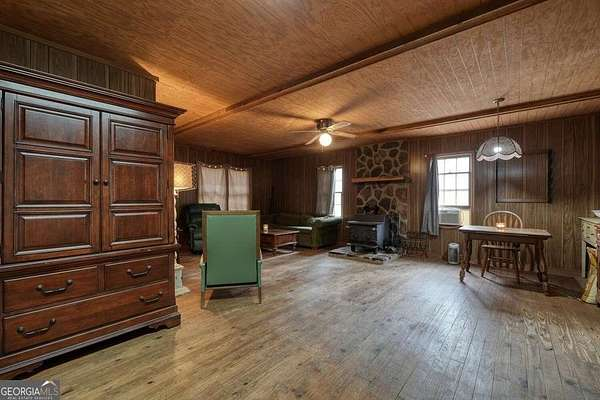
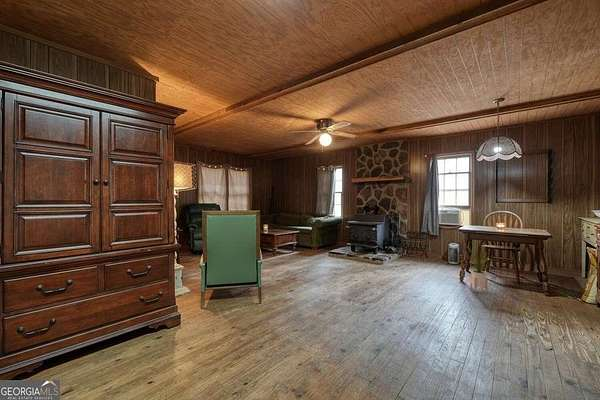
+ house plant [465,239,497,294]
